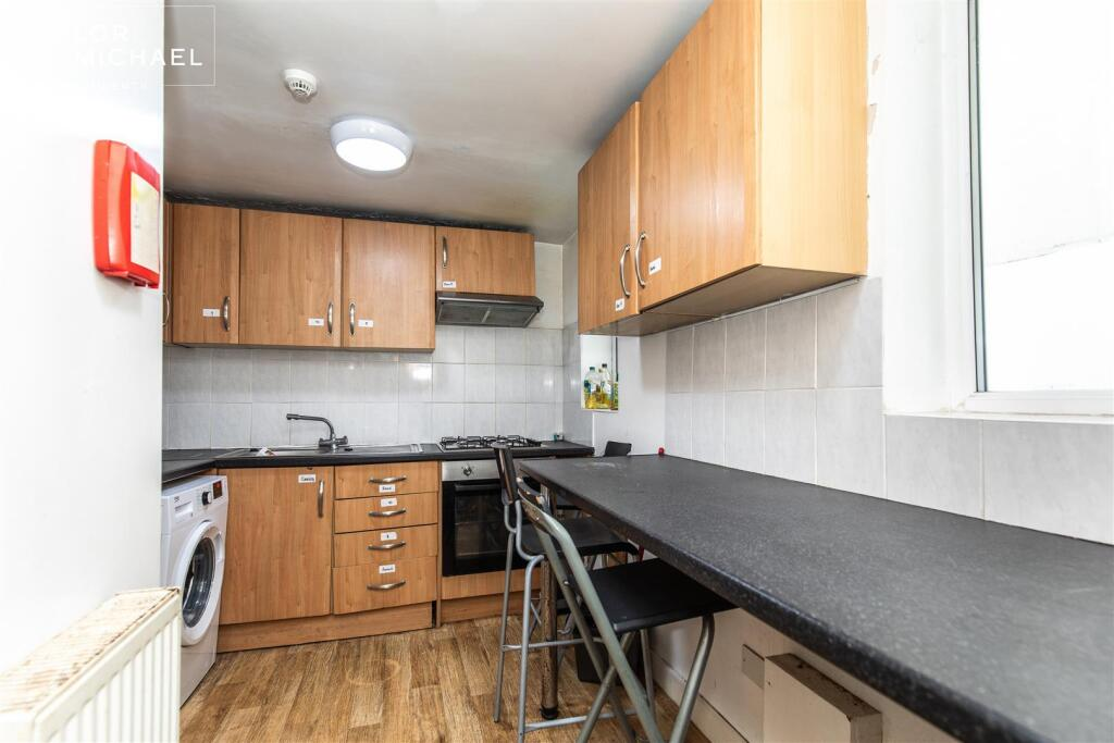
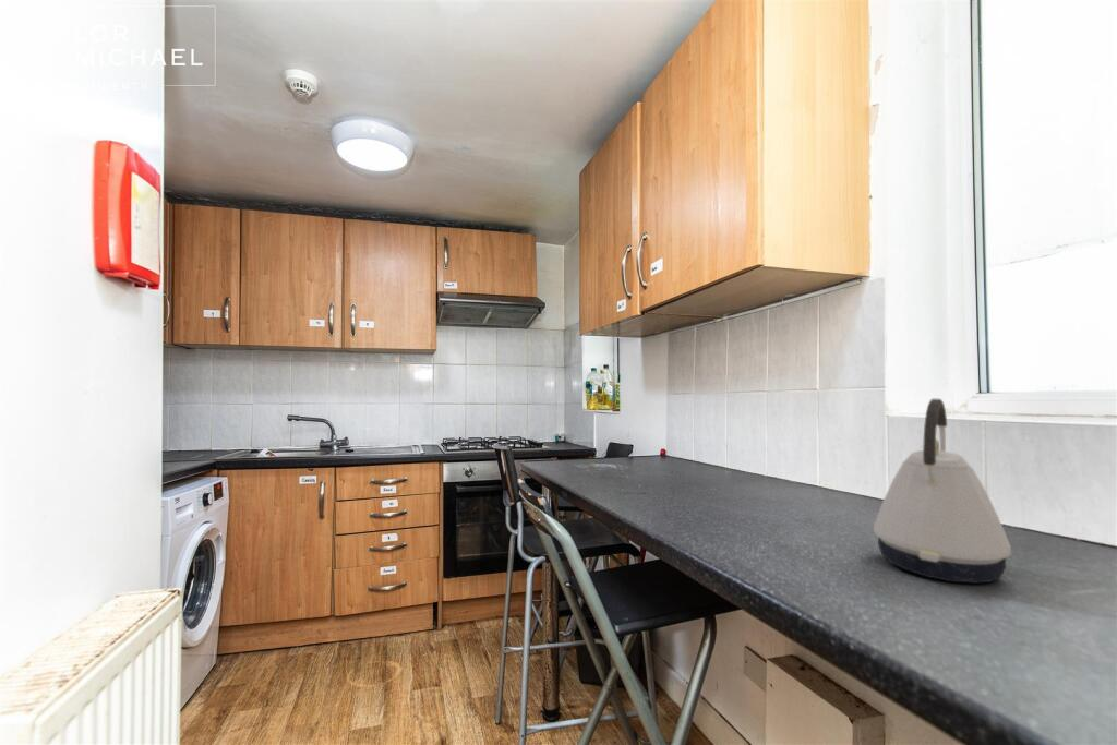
+ kettle [873,398,1012,585]
